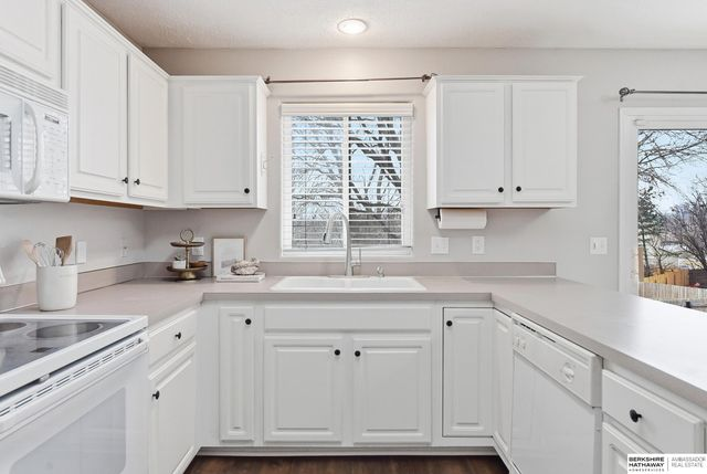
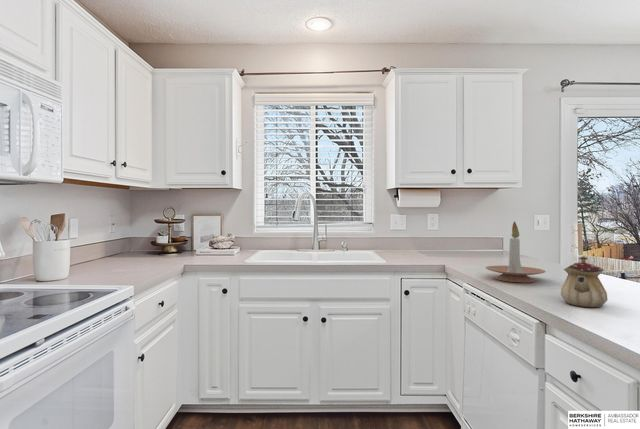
+ teapot [560,255,609,308]
+ candle holder [484,220,547,283]
